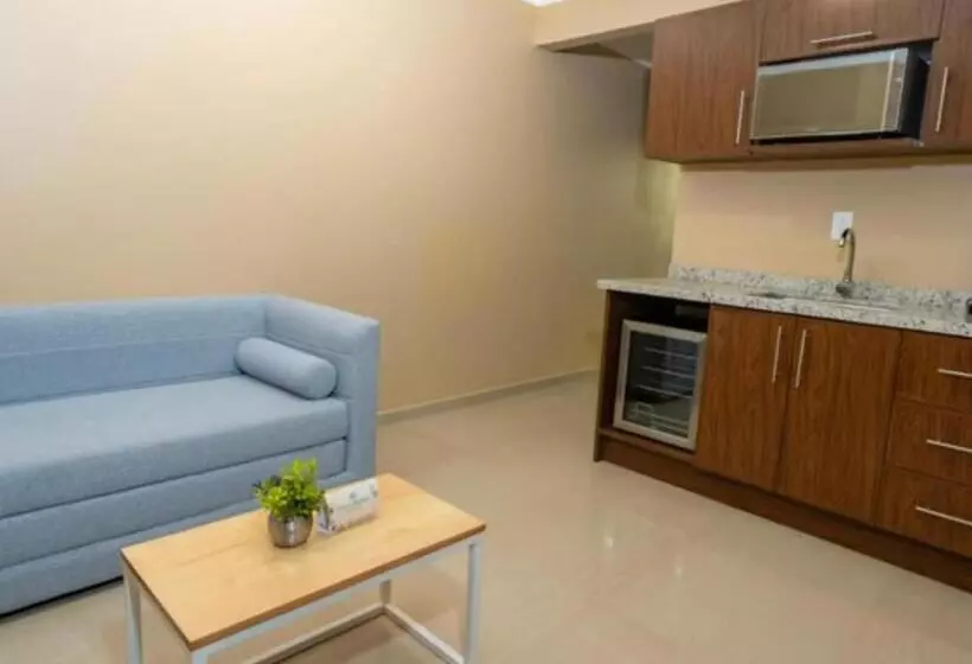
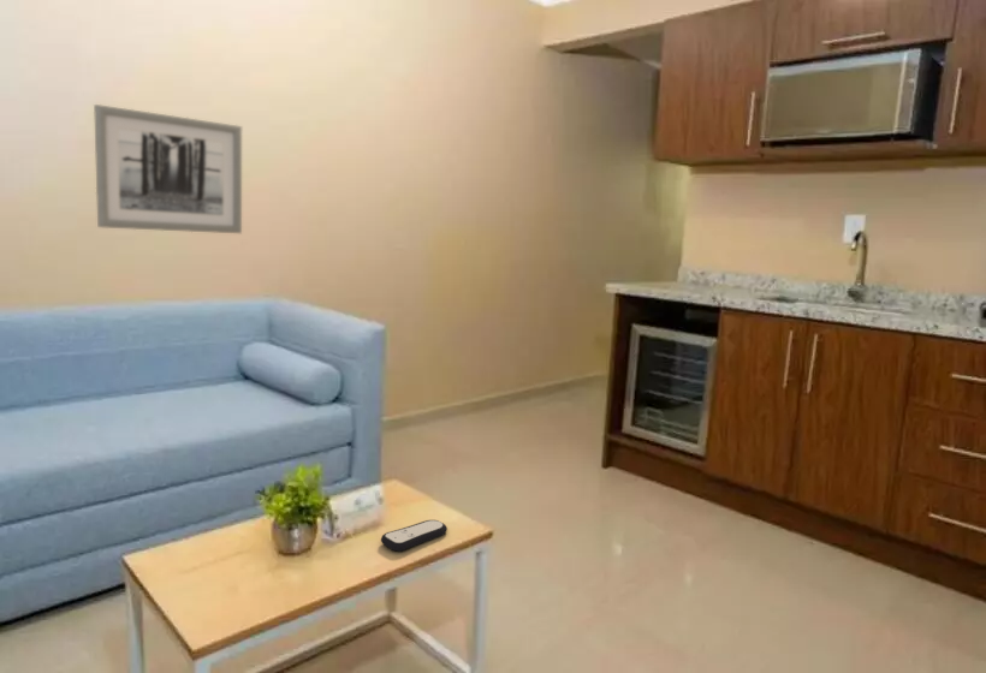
+ remote control [380,519,449,553]
+ wall art [93,103,243,234]
